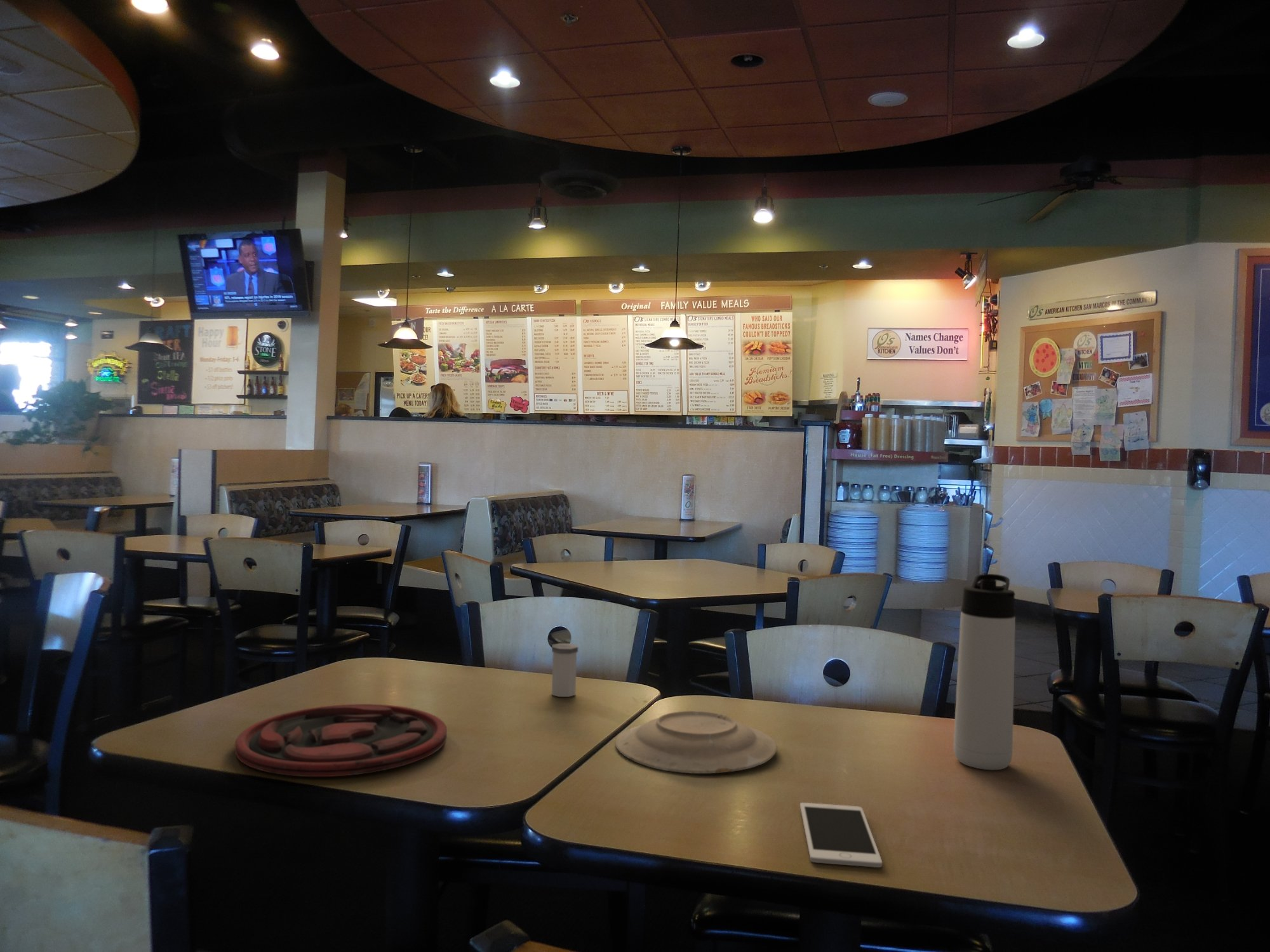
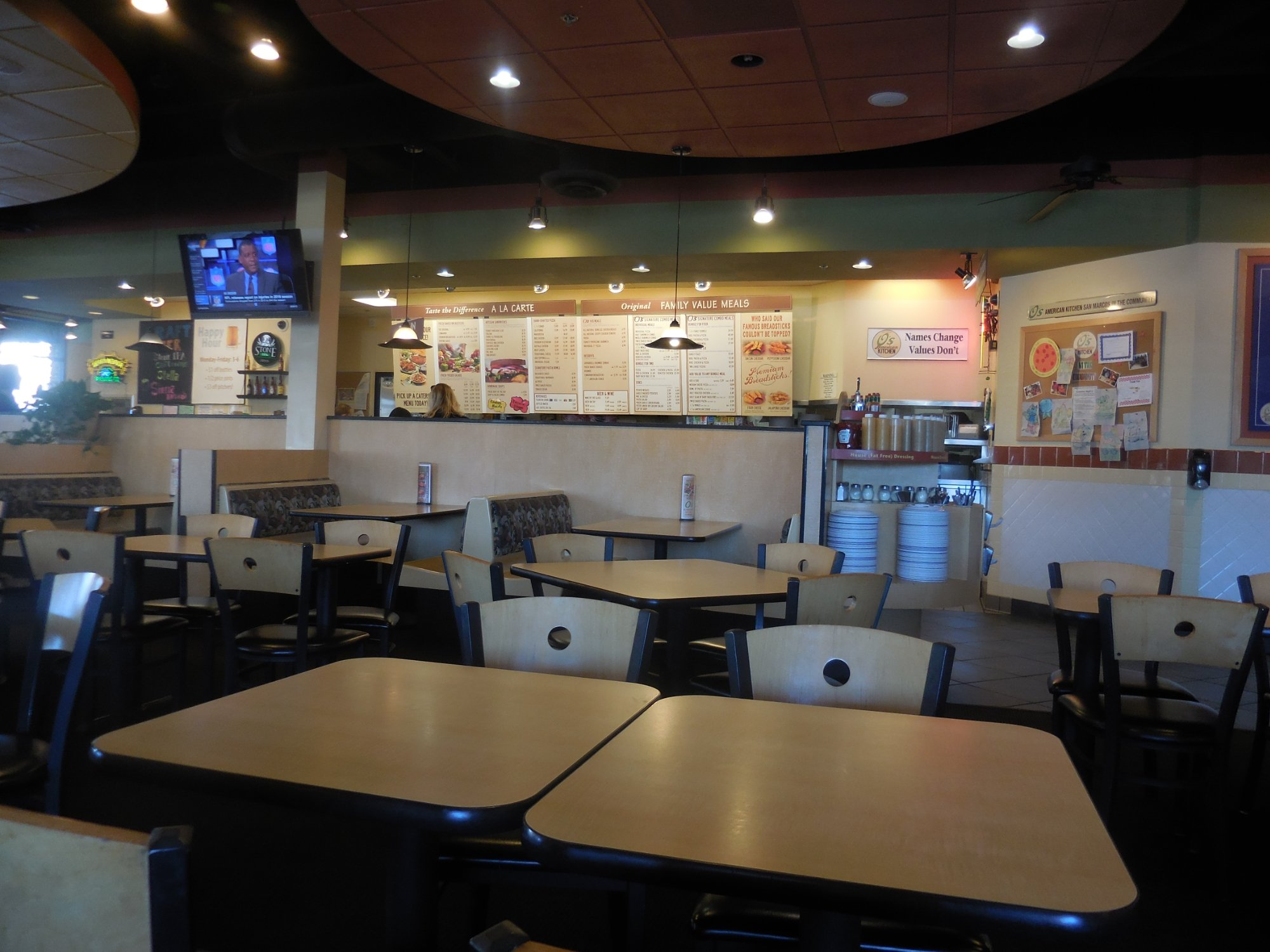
- cell phone [799,802,883,868]
- plate [234,703,448,777]
- salt shaker [551,643,578,697]
- plate [615,710,778,774]
- thermos bottle [953,573,1016,770]
